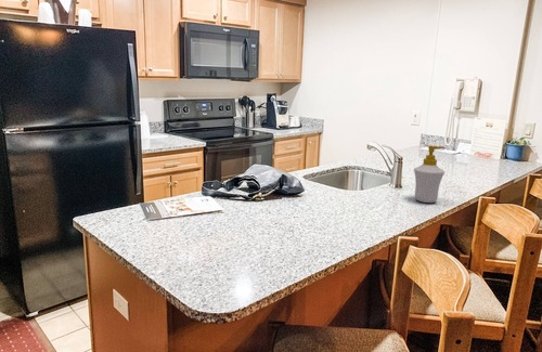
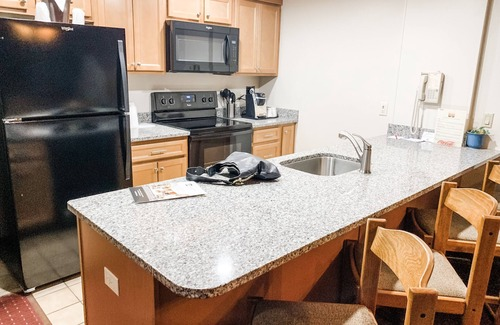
- soap bottle [413,144,447,204]
